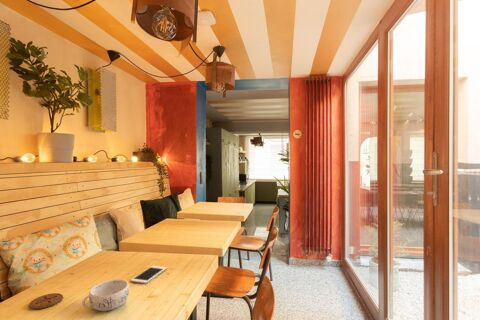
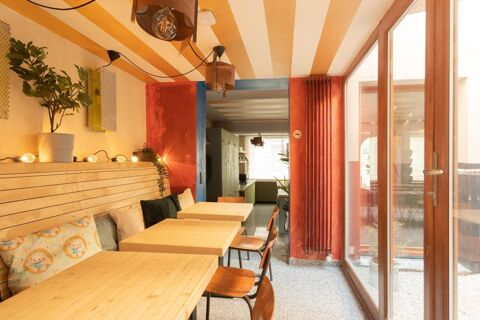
- cell phone [130,265,167,284]
- coaster [28,292,64,310]
- decorative bowl [81,278,130,312]
